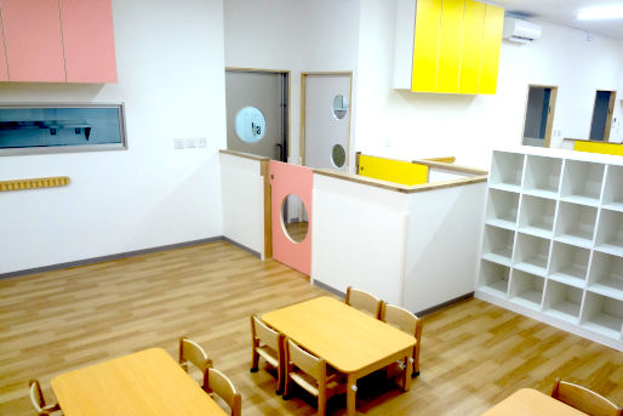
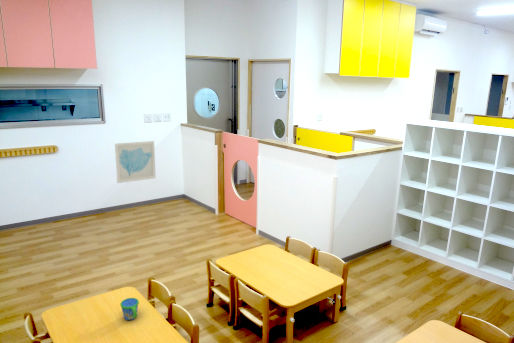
+ snack cup [119,297,140,321]
+ wall art [114,140,157,184]
